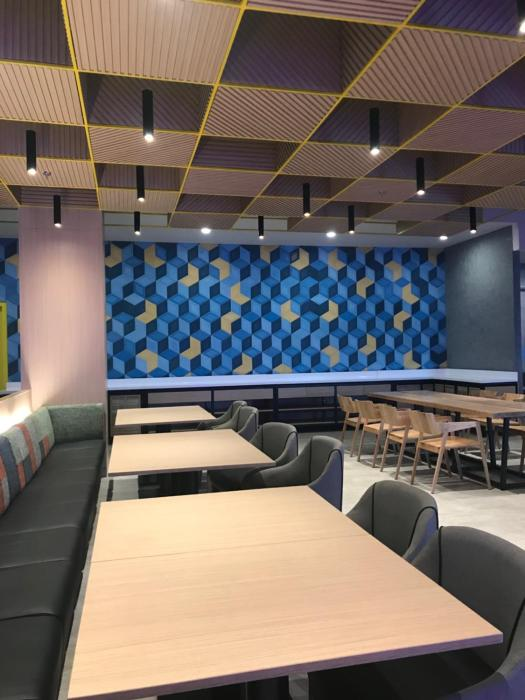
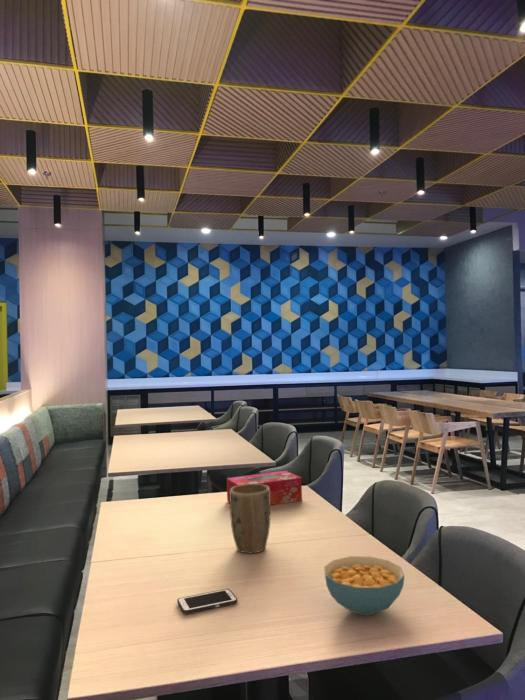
+ tissue box [226,470,303,506]
+ plant pot [229,484,271,554]
+ cell phone [176,588,239,615]
+ cereal bowl [323,555,406,616]
